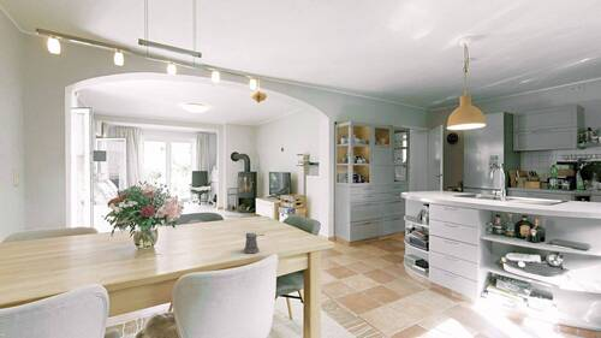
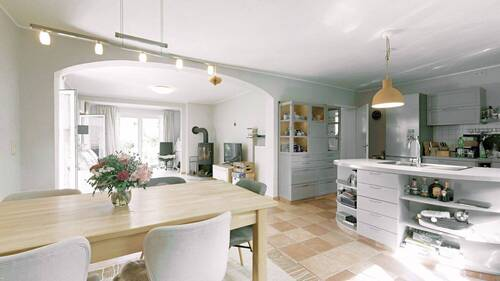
- pepper shaker [243,232,266,255]
